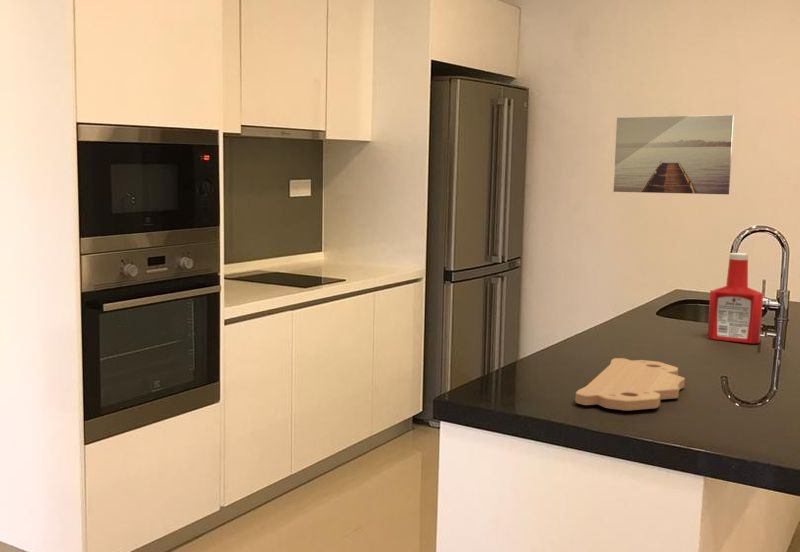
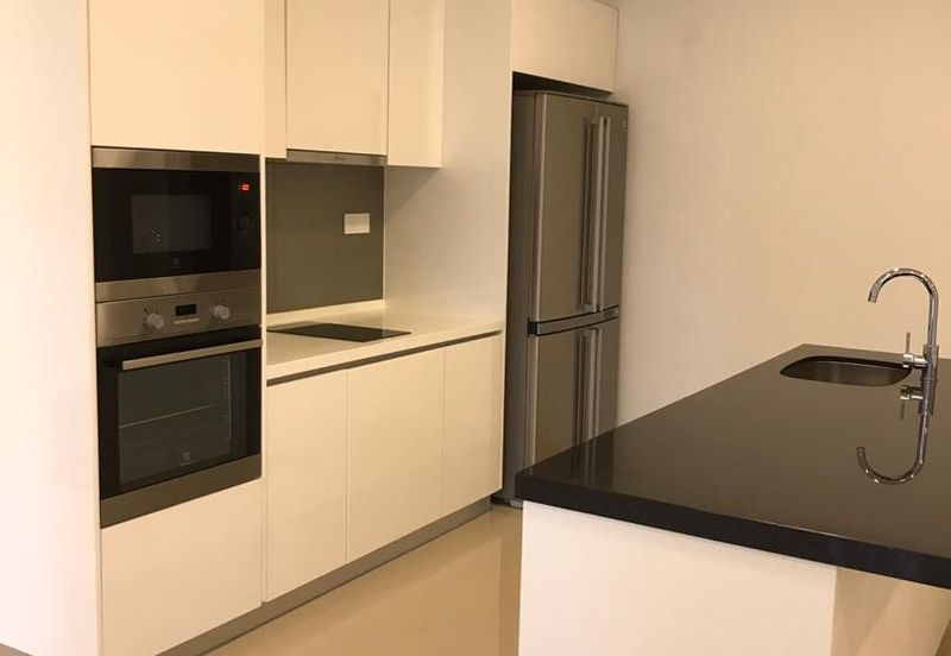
- wall art [613,114,735,195]
- cutting board [574,357,686,411]
- soap bottle [706,252,764,344]
